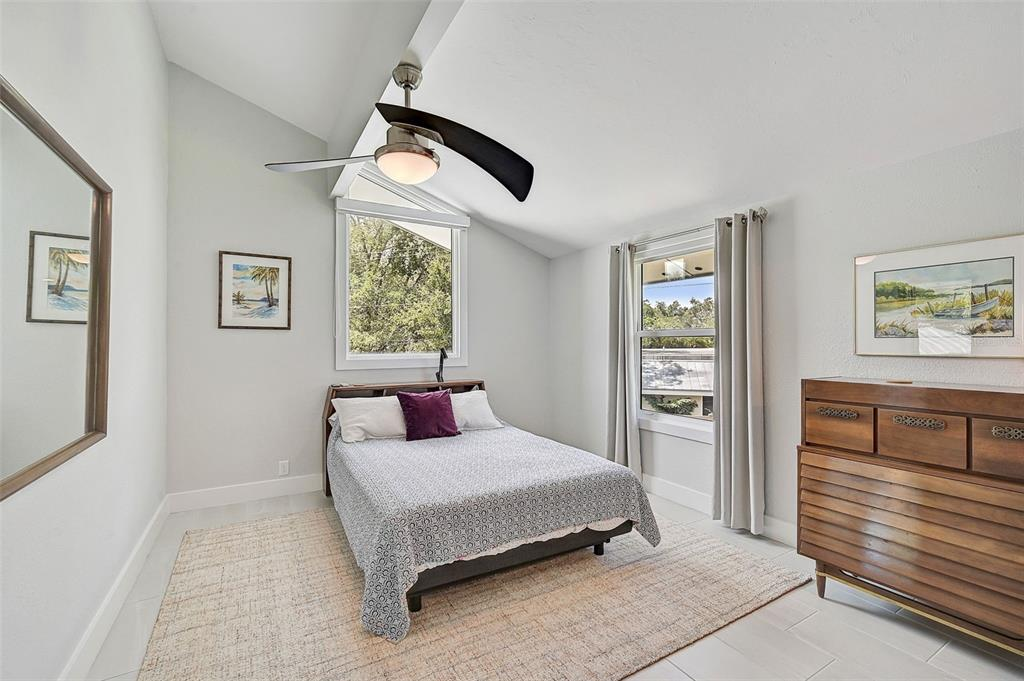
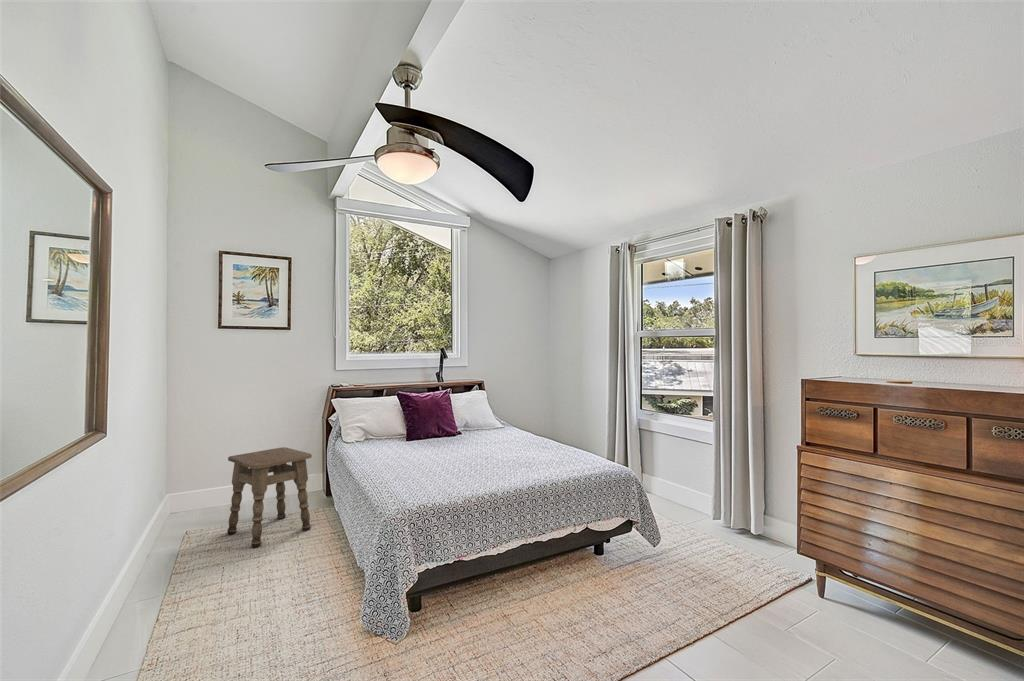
+ side table [226,446,313,548]
